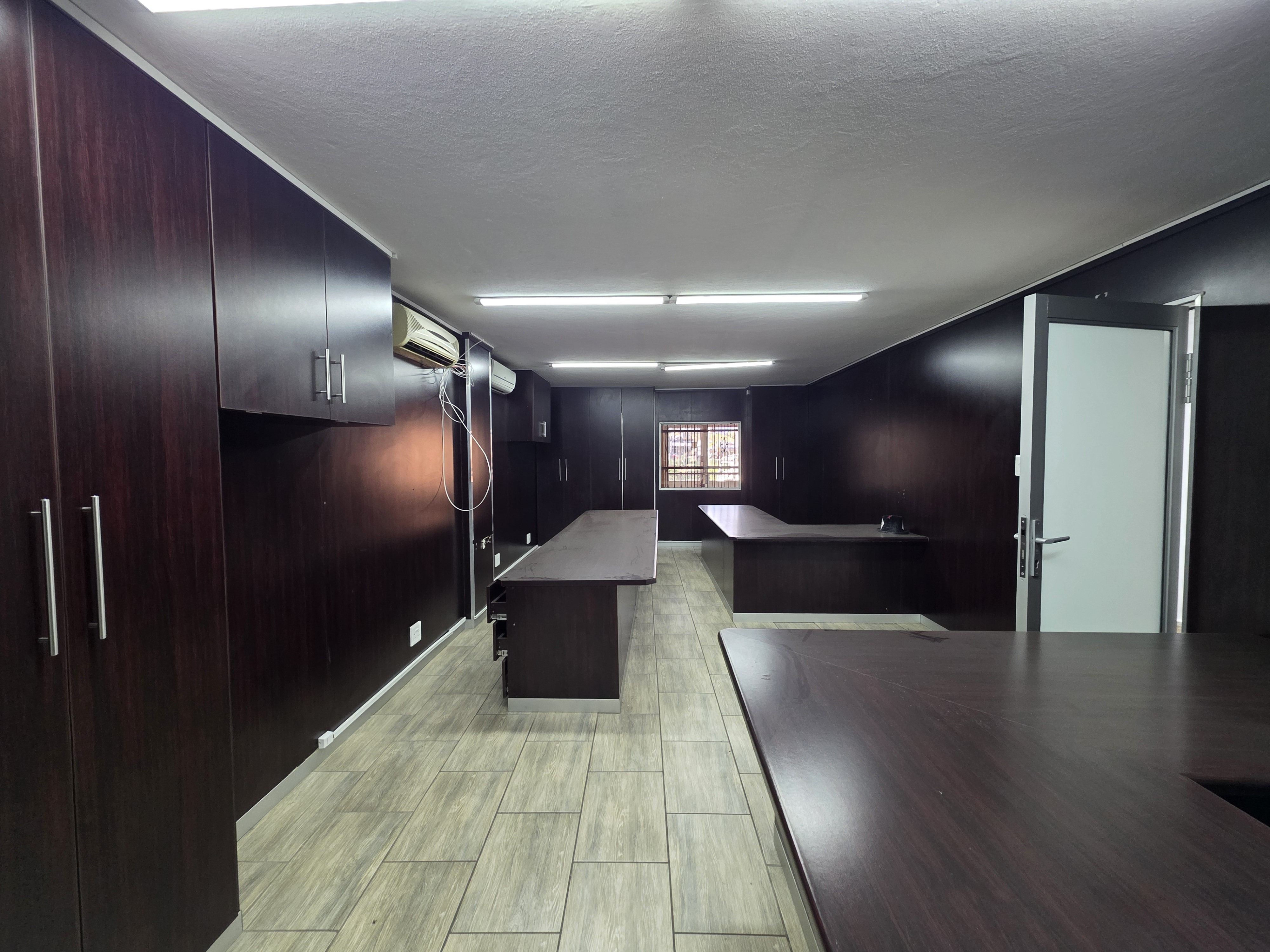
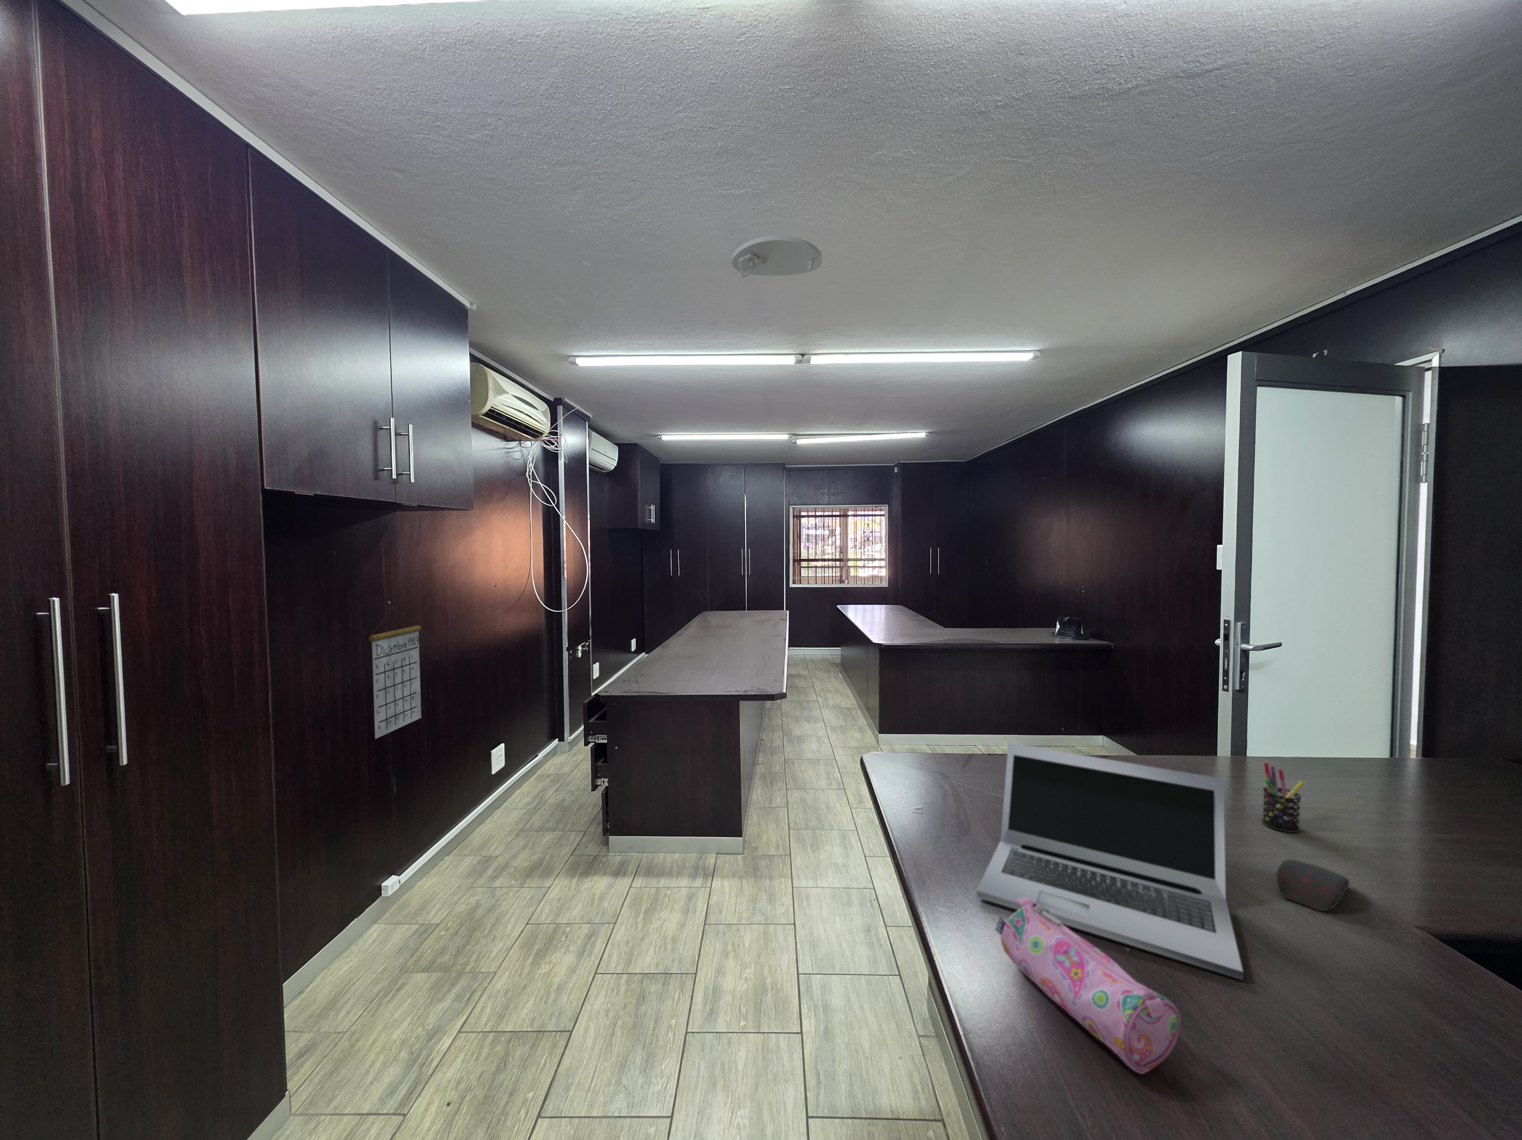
+ computer mouse [1276,859,1349,911]
+ pen holder [1262,763,1305,833]
+ calendar [369,606,422,740]
+ laptop [977,742,1244,981]
+ pencil case [995,898,1182,1074]
+ smoke detector [731,235,822,278]
